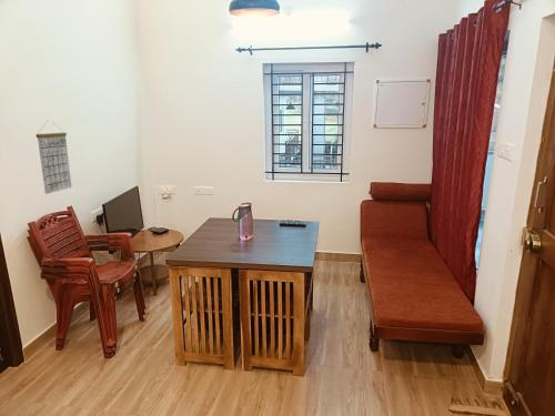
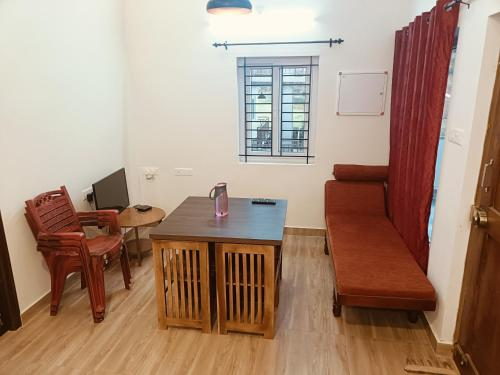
- calendar [34,121,72,195]
